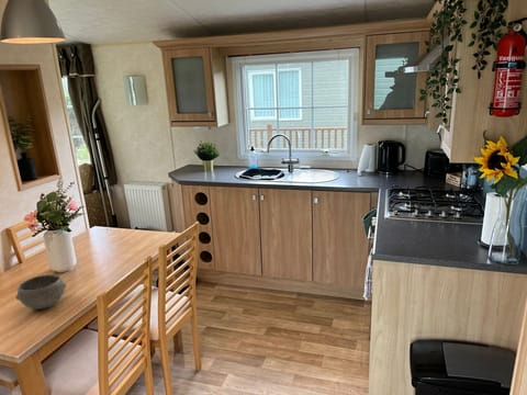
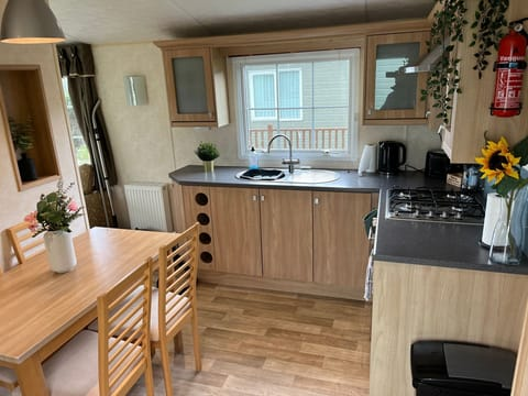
- bowl [14,273,67,311]
